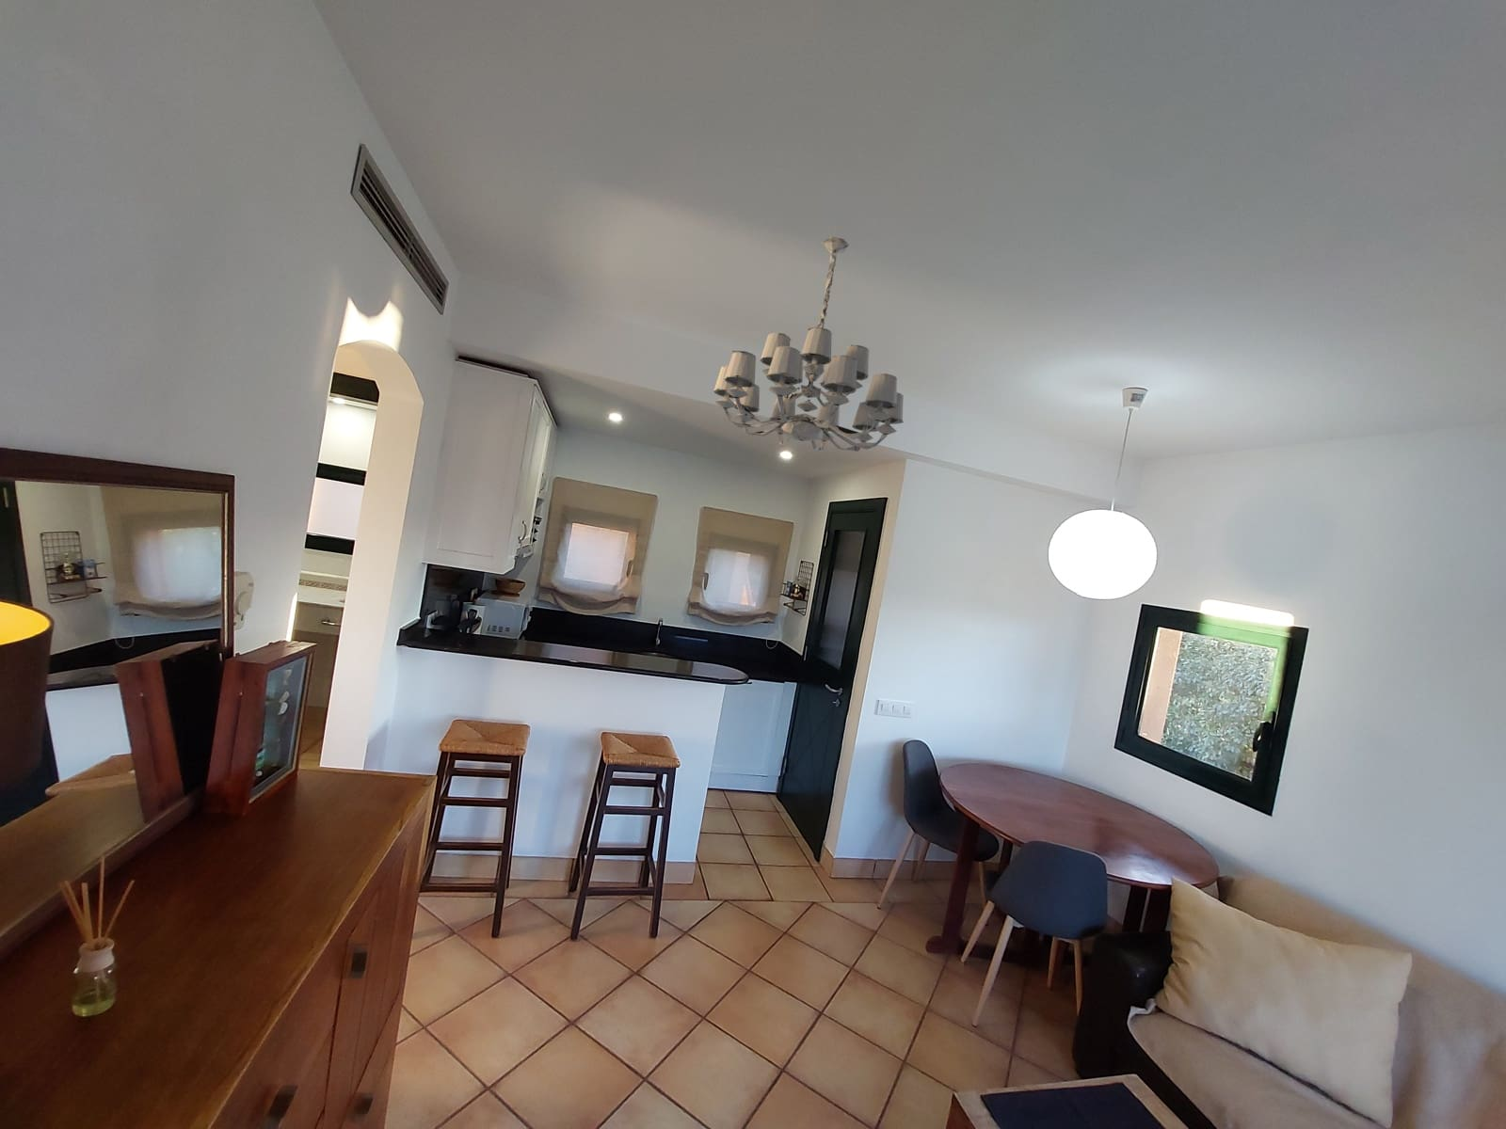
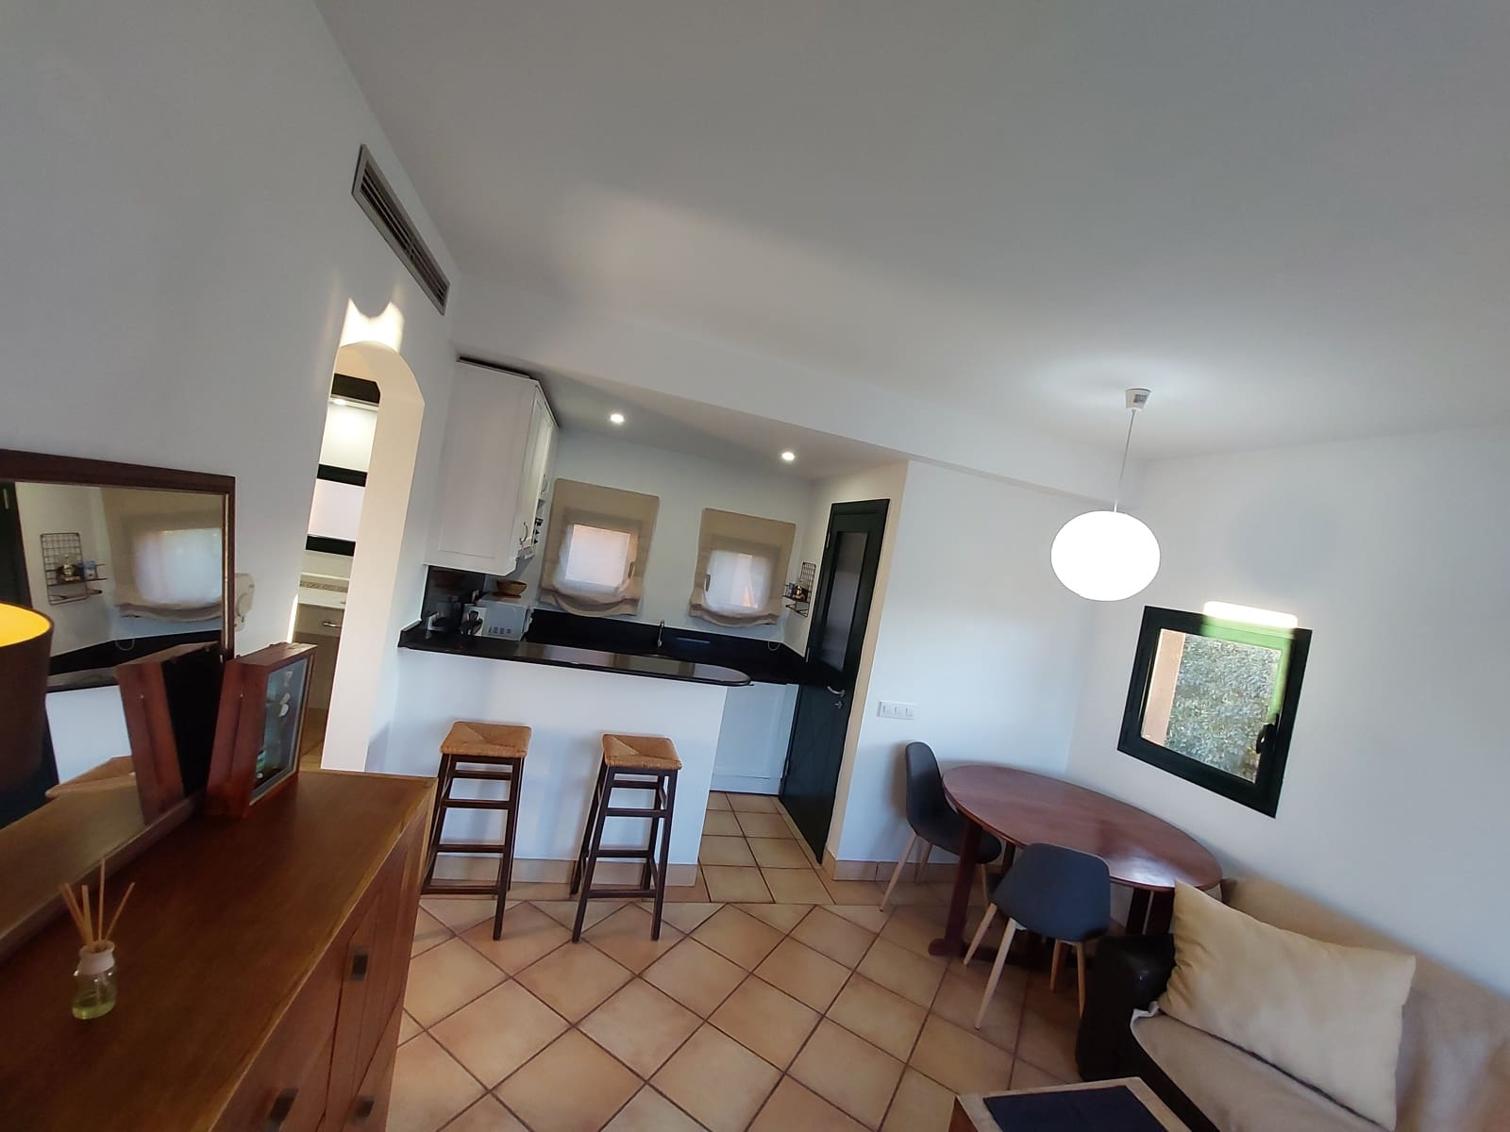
- chandelier [713,236,905,453]
